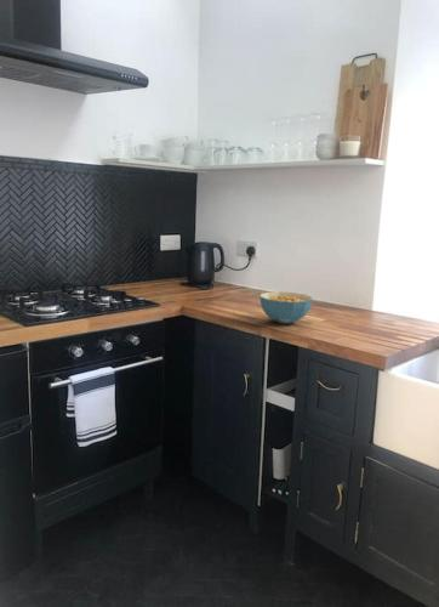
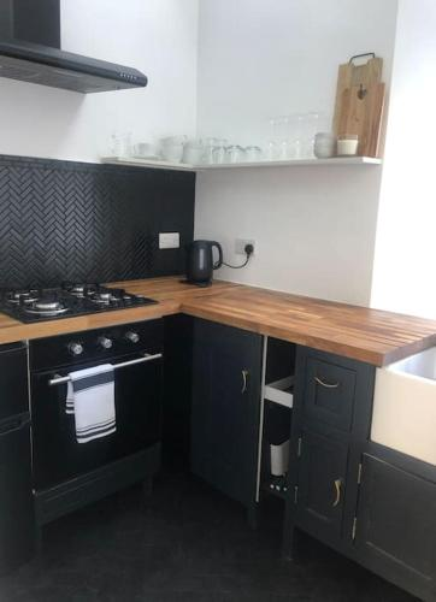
- cereal bowl [258,290,314,325]
